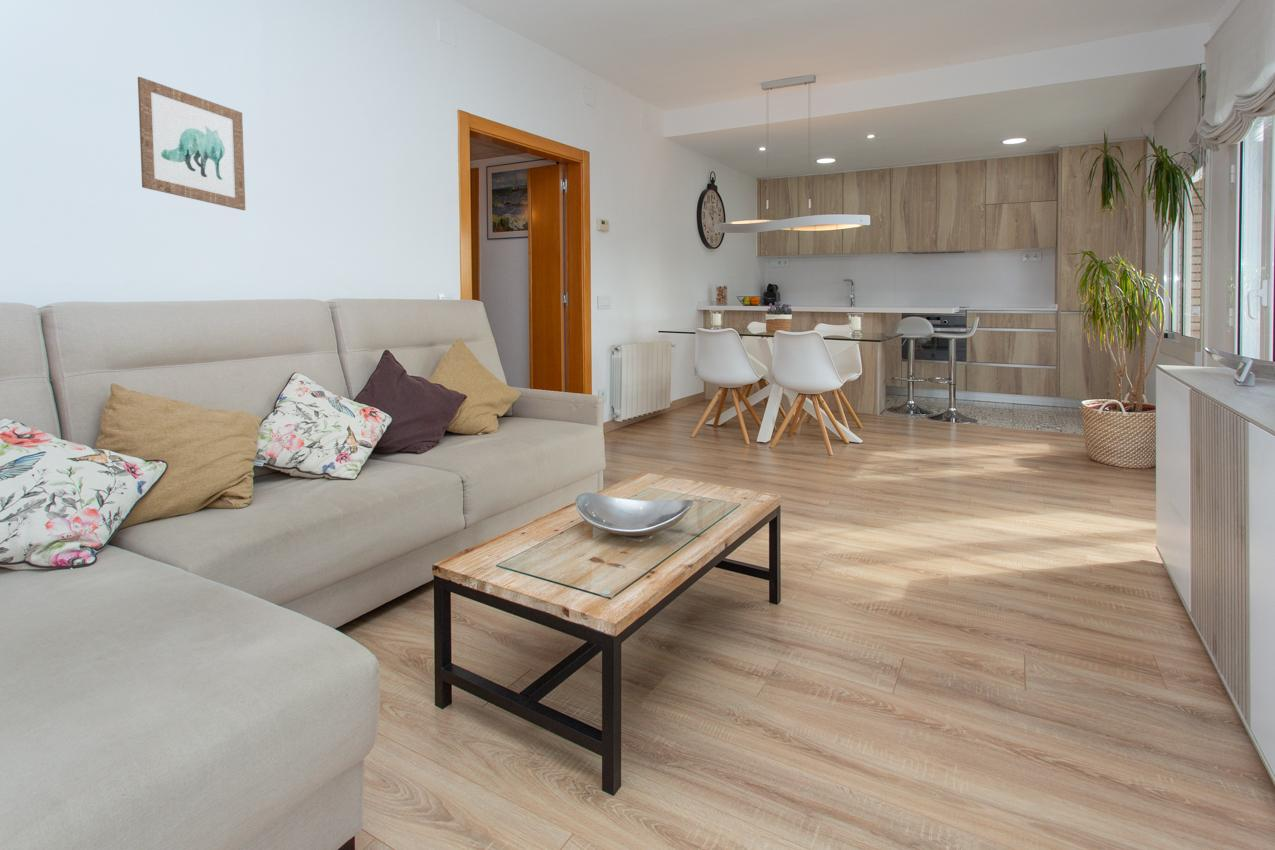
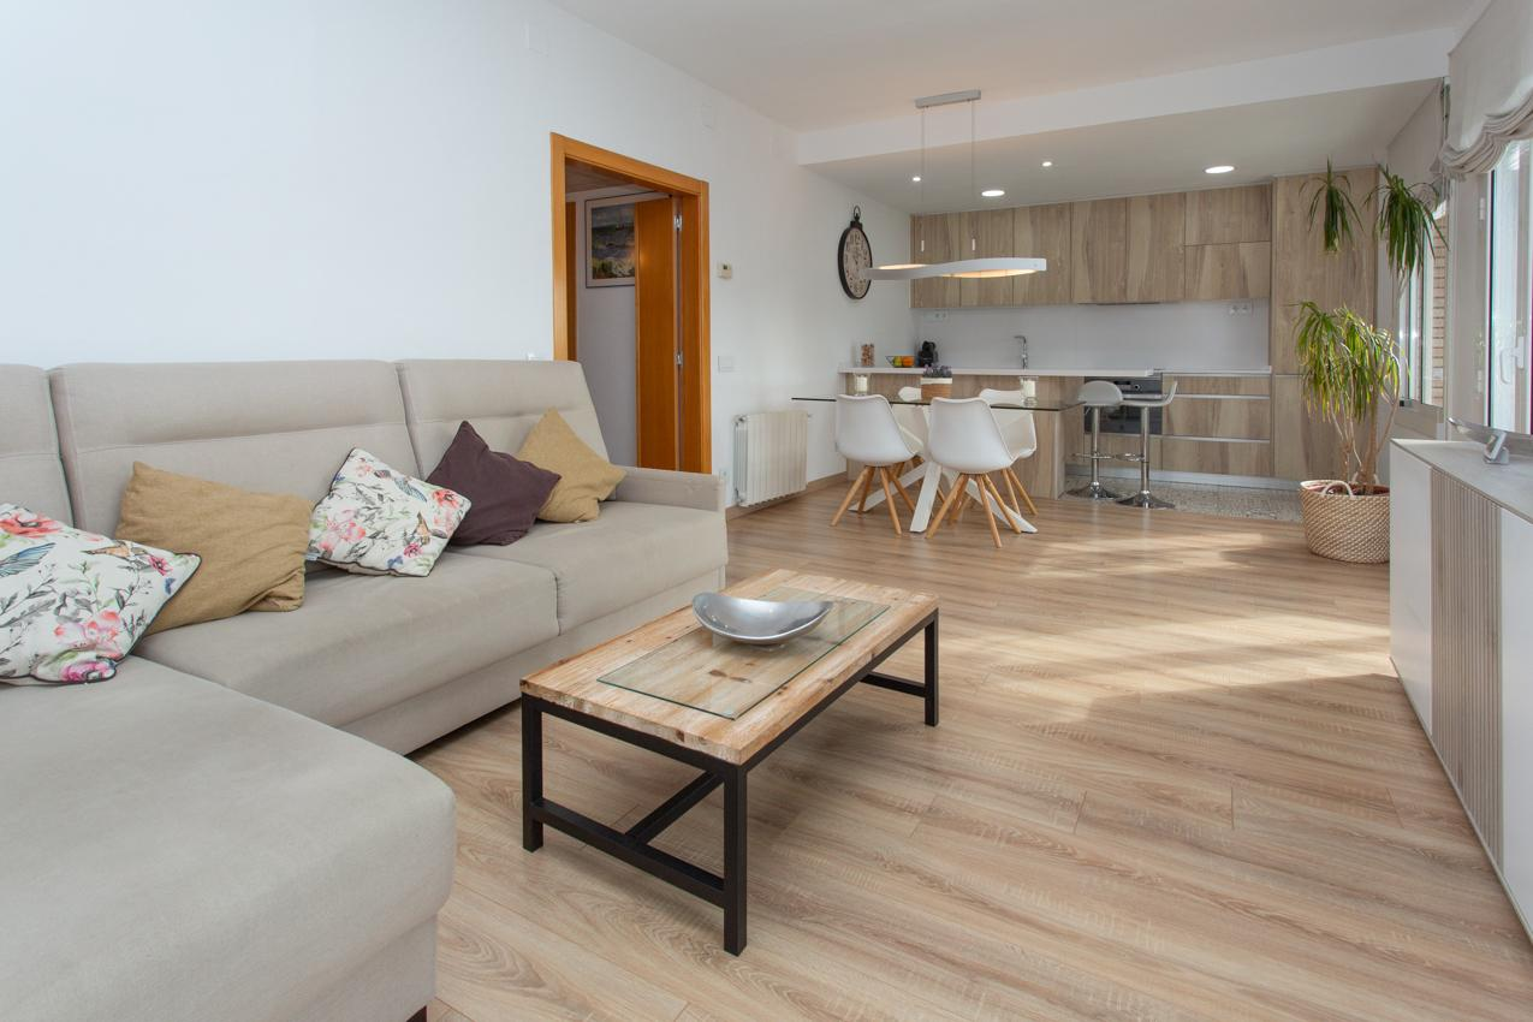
- wall art [137,76,246,211]
